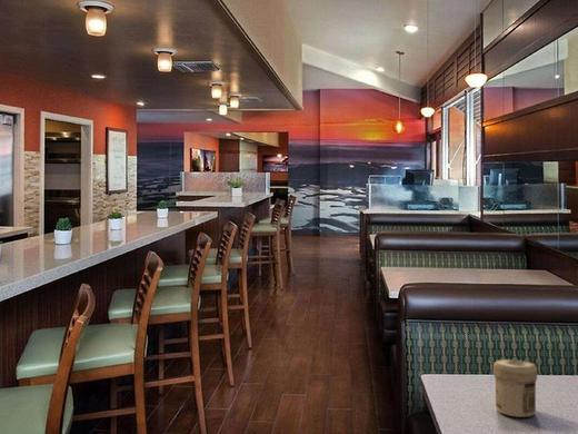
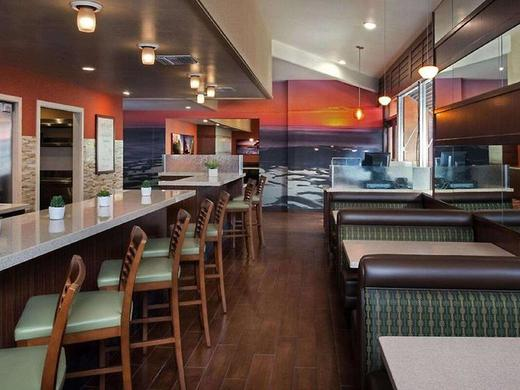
- jar [492,358,538,418]
